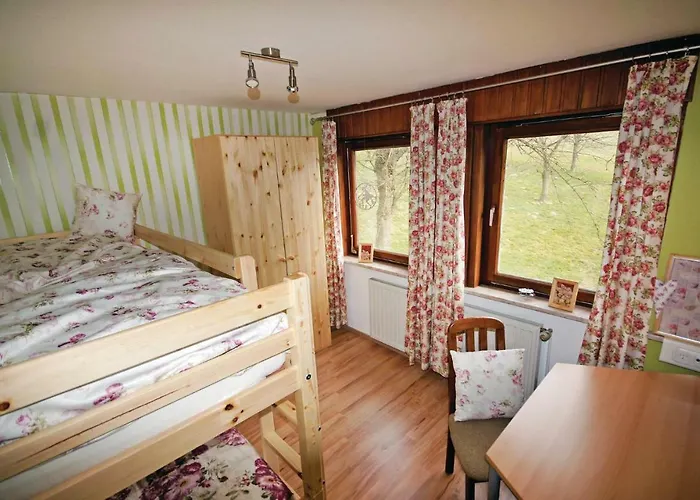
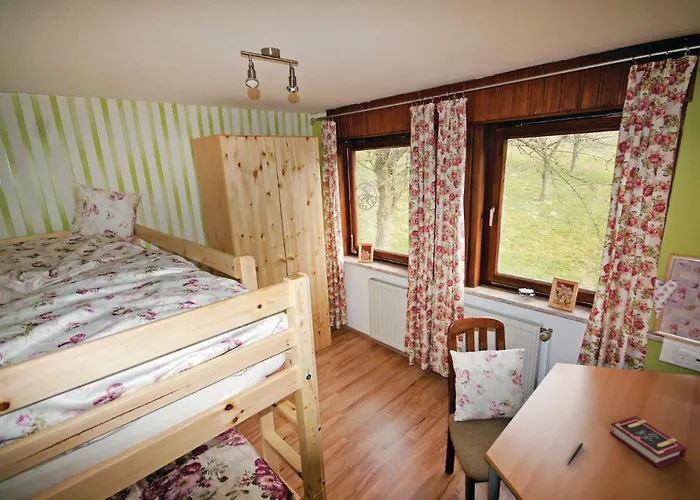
+ book [609,415,688,469]
+ pen [566,442,584,467]
